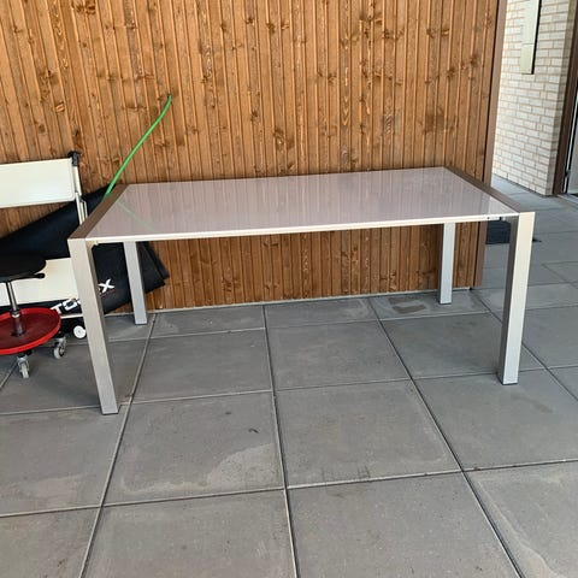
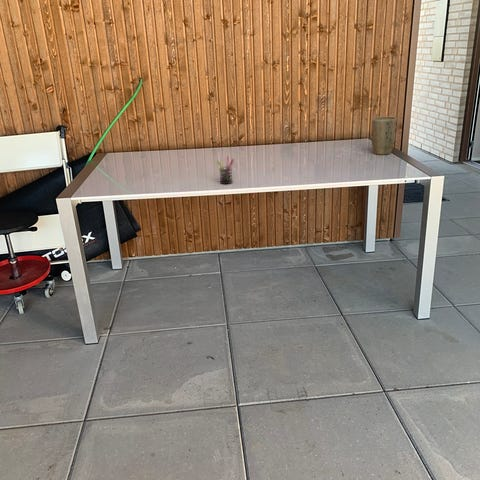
+ plant pot [371,115,398,156]
+ pen holder [216,155,235,185]
